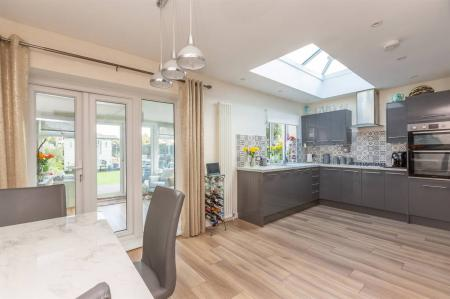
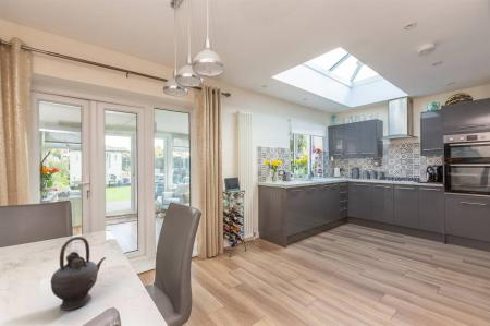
+ teapot [49,236,107,311]
